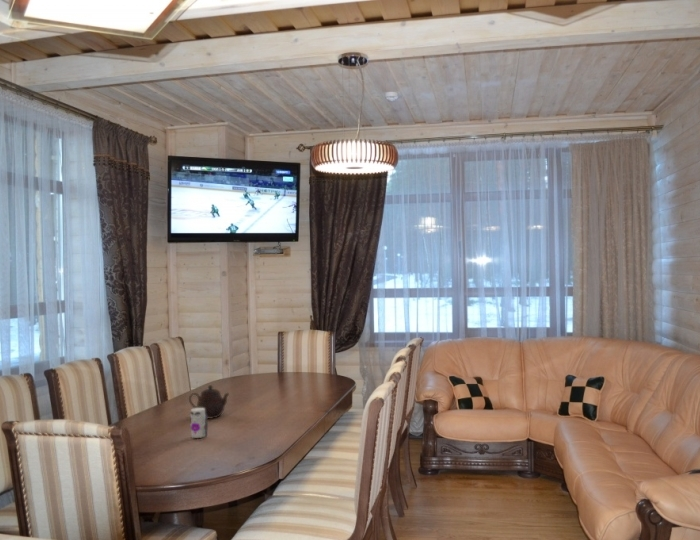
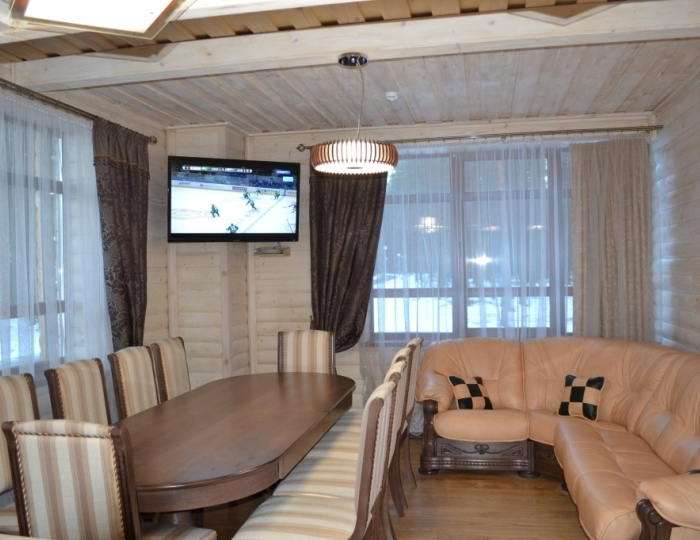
- toy [189,407,209,439]
- teapot [188,384,230,419]
